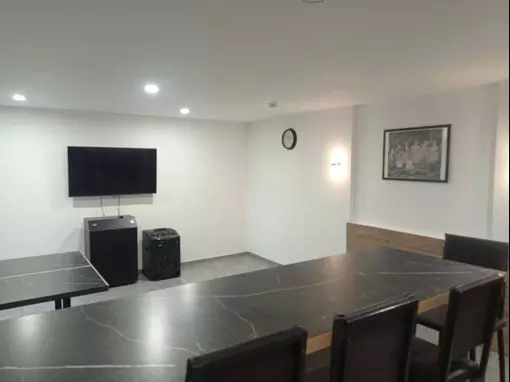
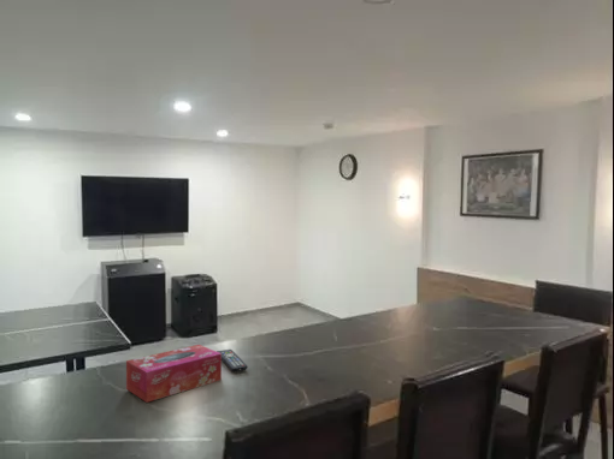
+ remote control [216,348,249,372]
+ tissue box [125,344,223,404]
